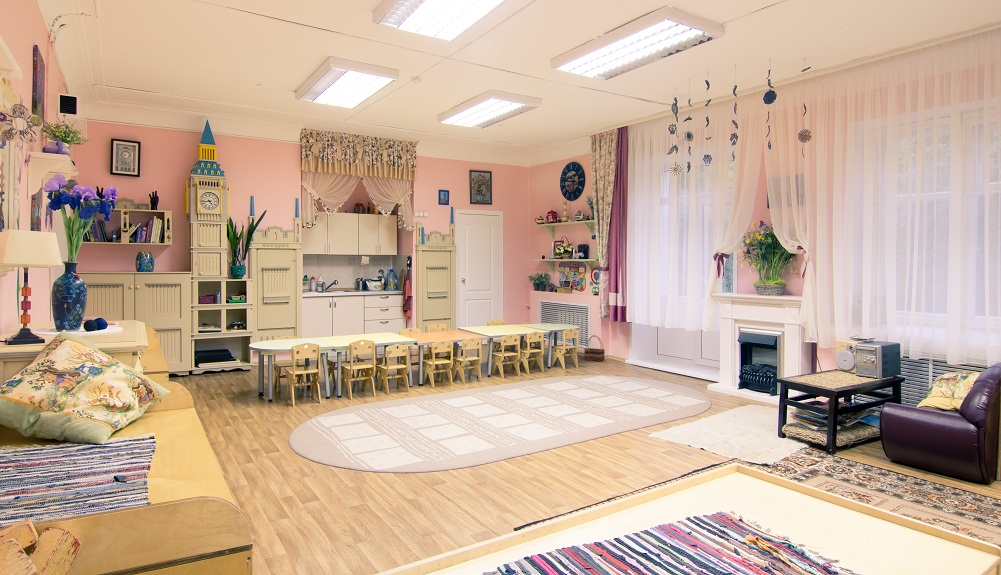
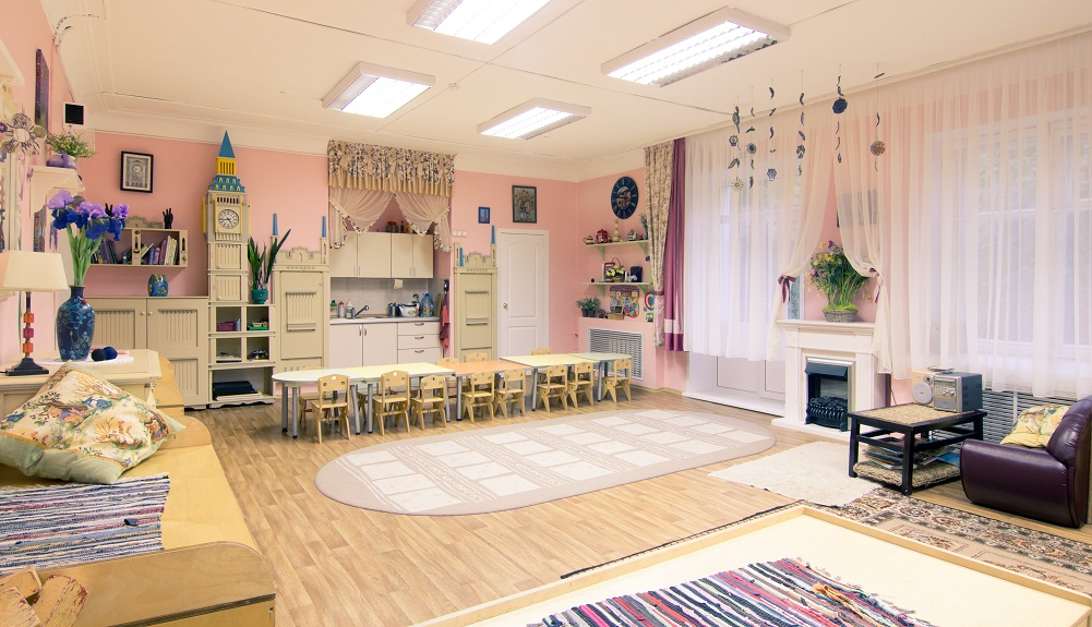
- basket [583,334,606,362]
